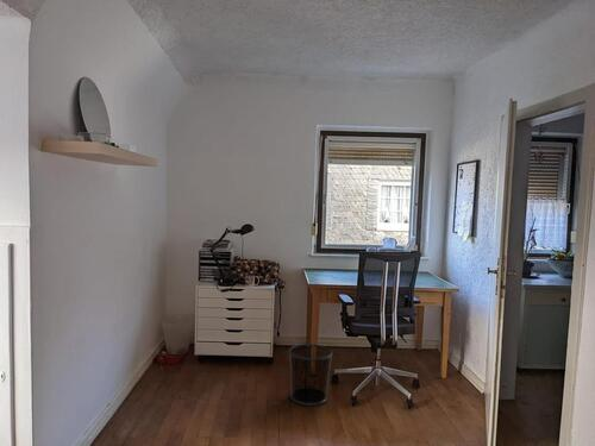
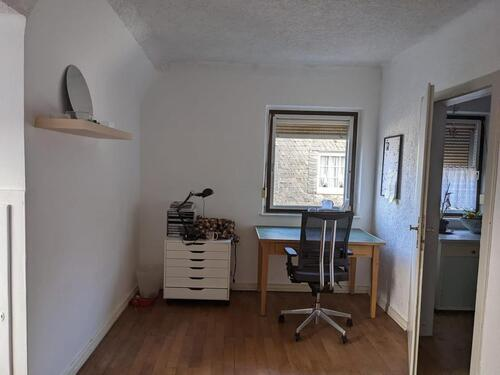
- waste bin [288,343,334,407]
